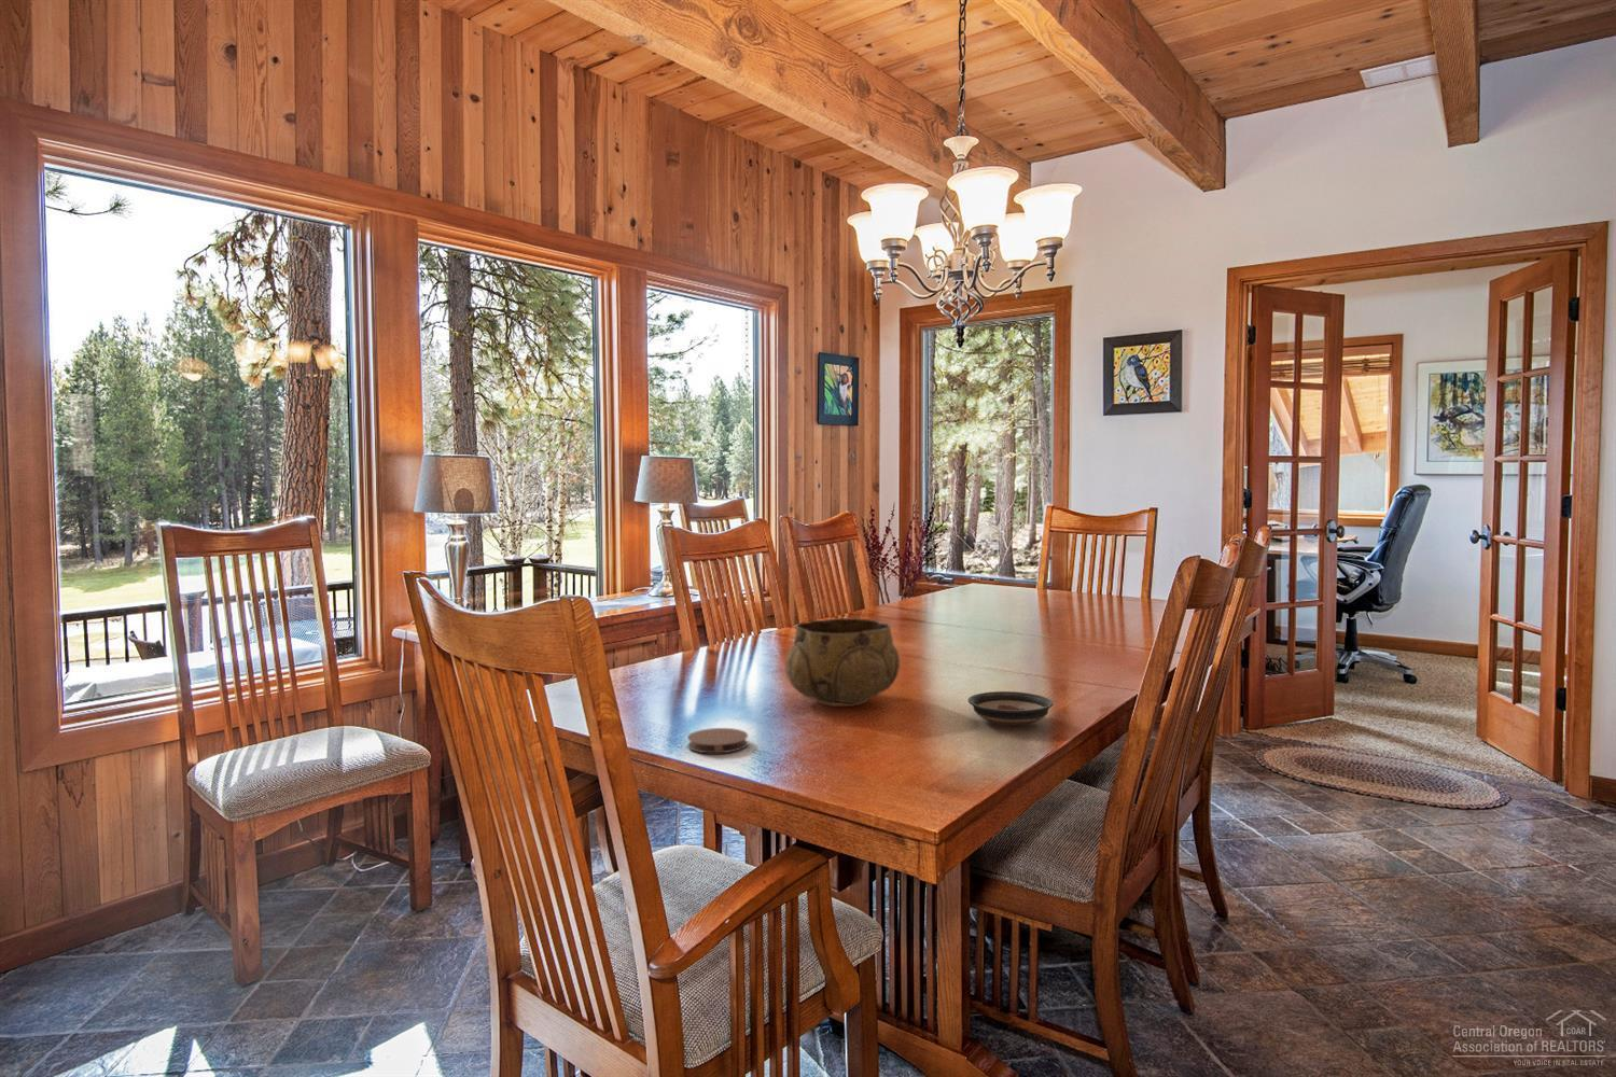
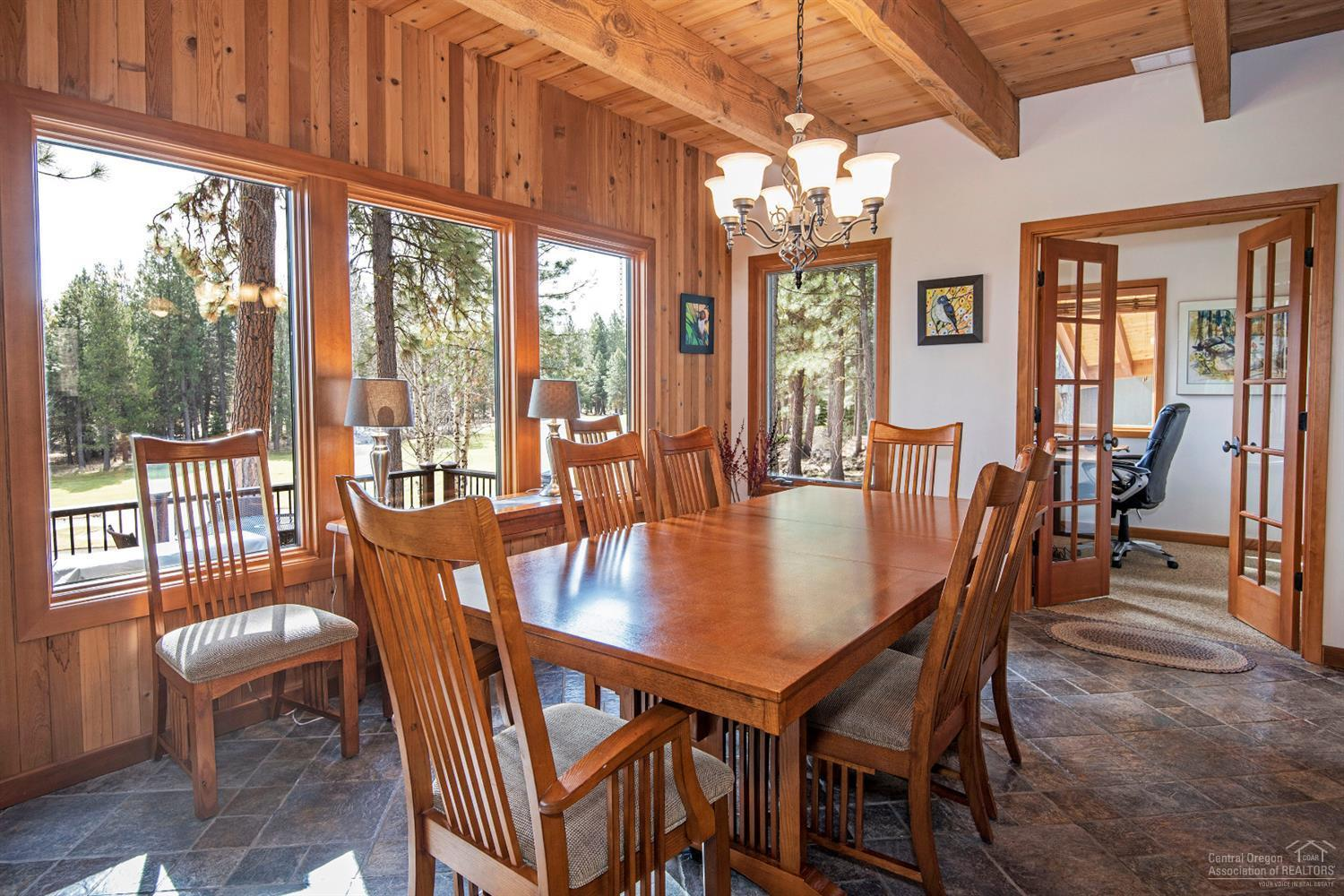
- coaster [687,727,750,754]
- saucer [968,690,1053,726]
- decorative bowl [784,617,901,708]
